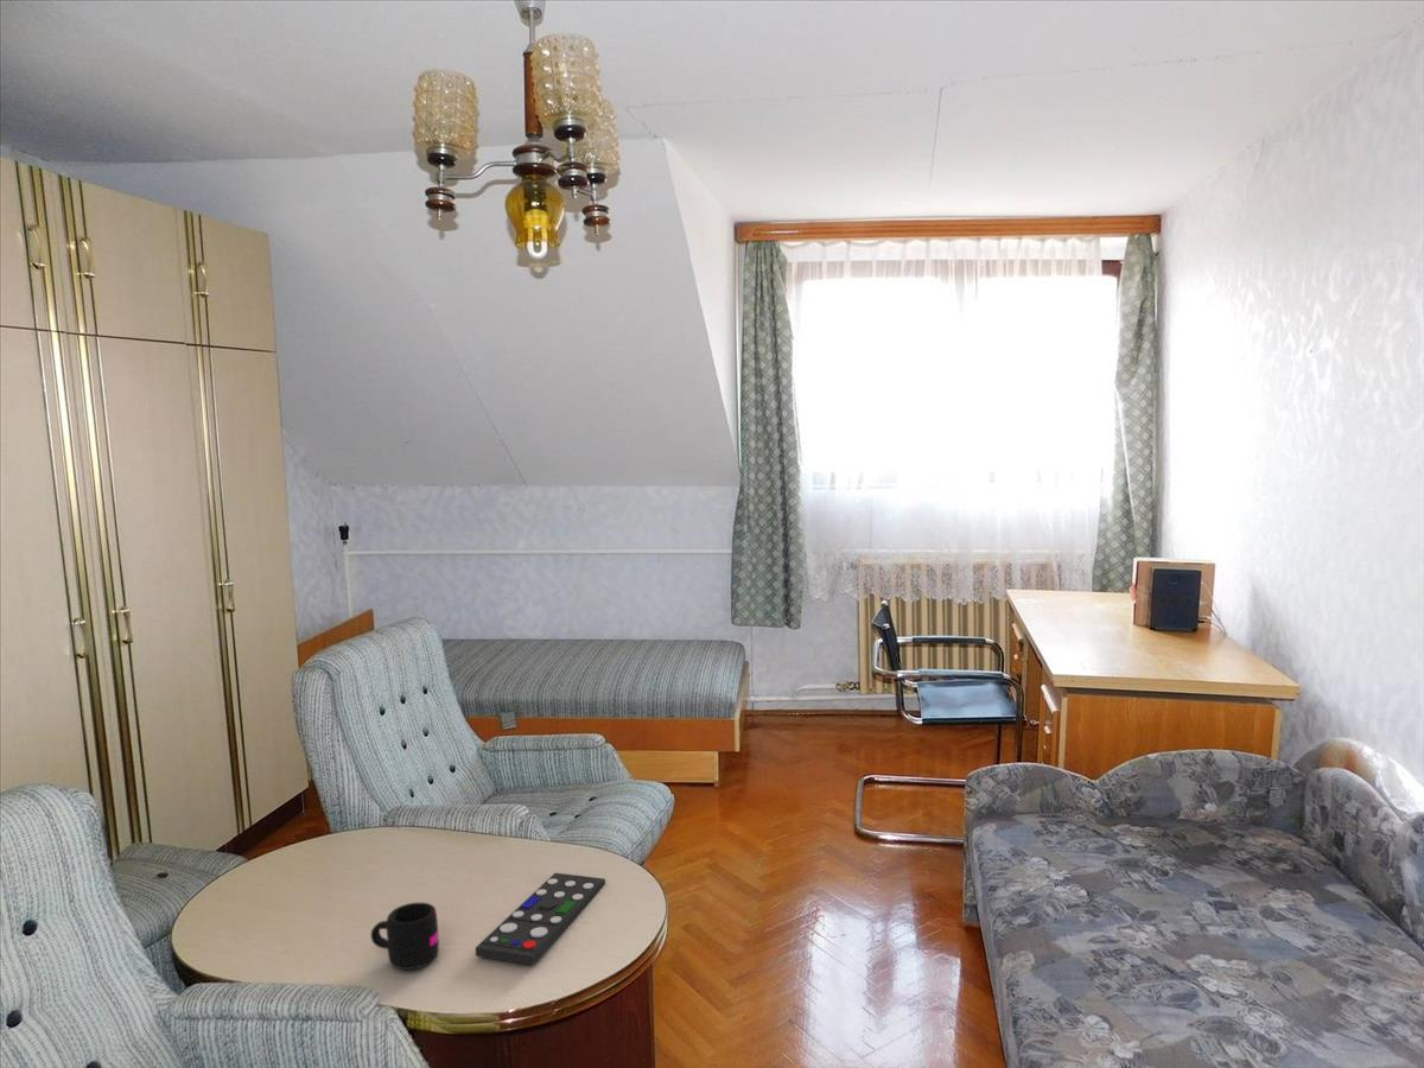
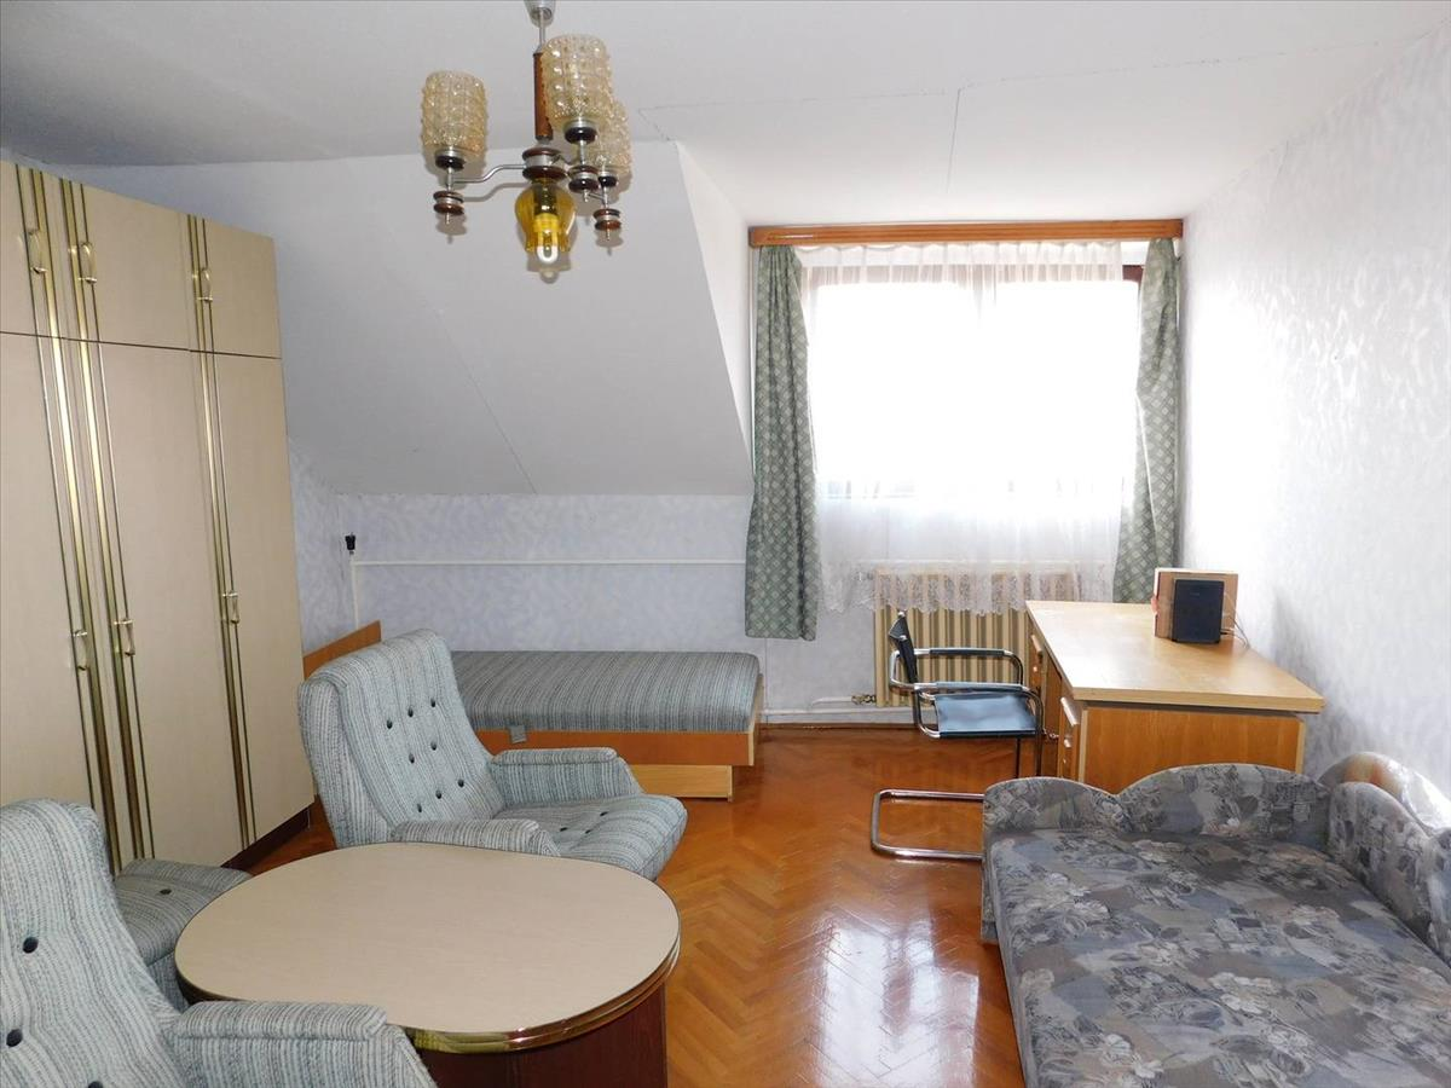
- remote control [475,872,606,966]
- mug [370,902,440,971]
